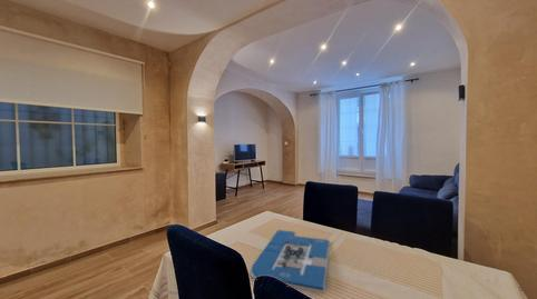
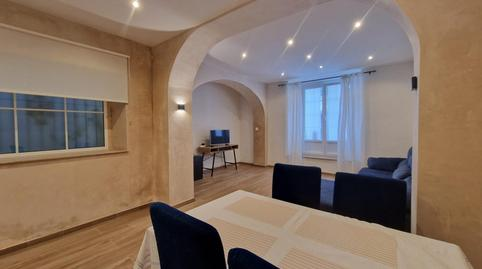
- board game [250,229,330,293]
